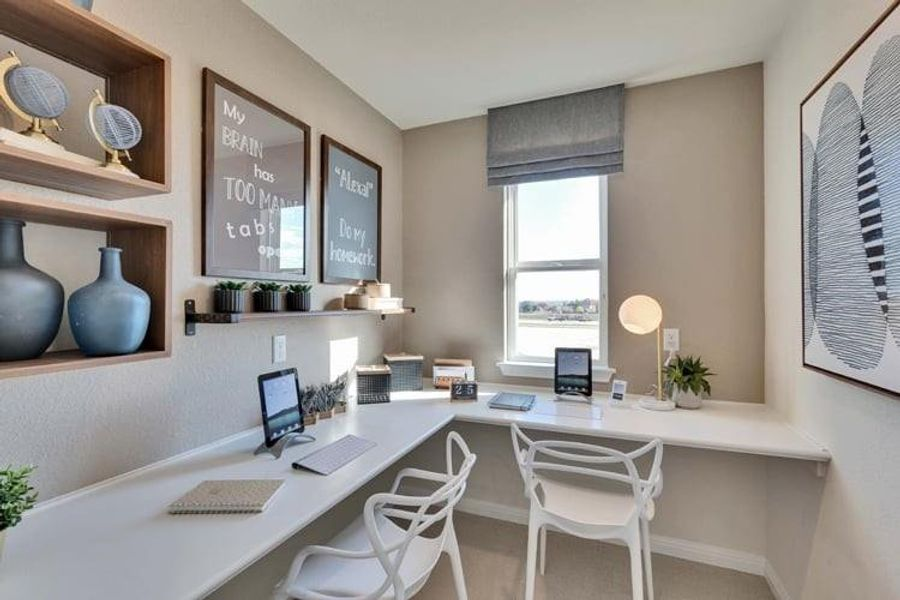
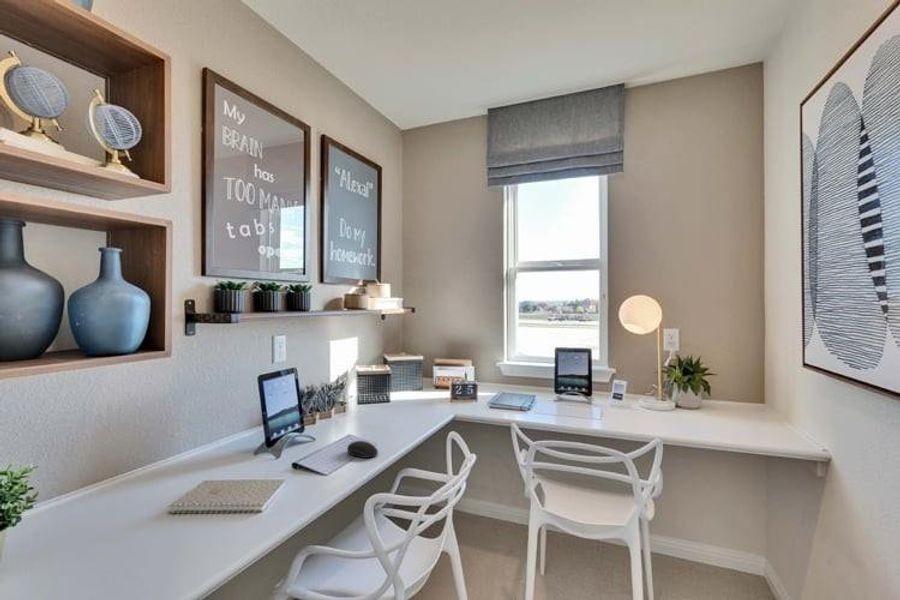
+ computer mouse [346,440,379,459]
